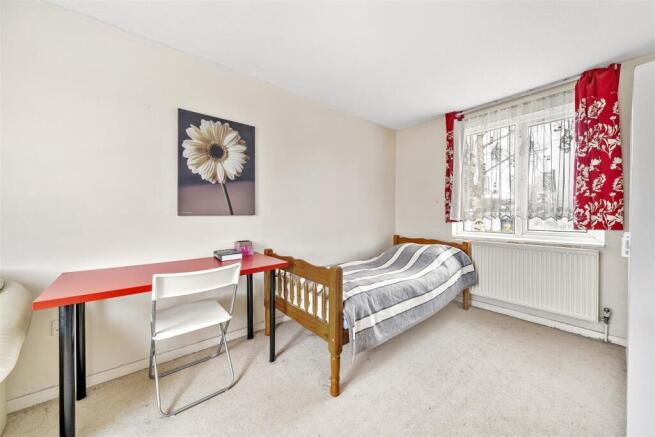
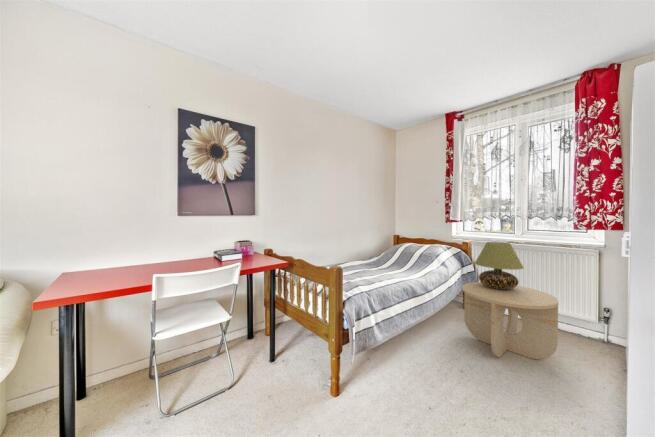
+ table lamp [474,241,525,289]
+ side table [461,281,560,360]
